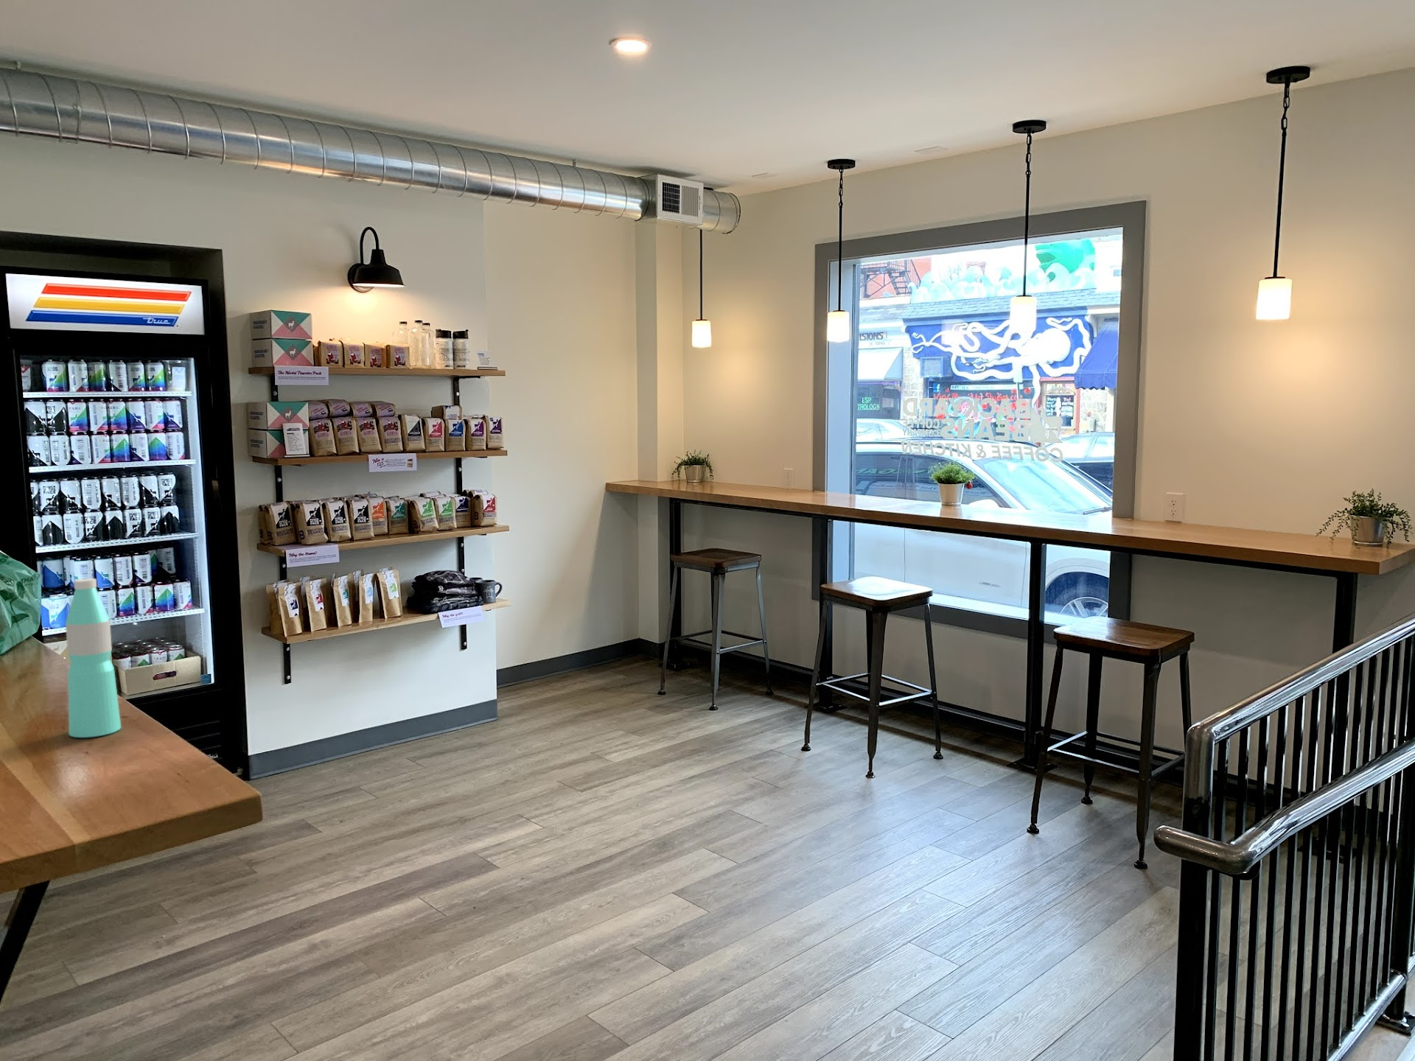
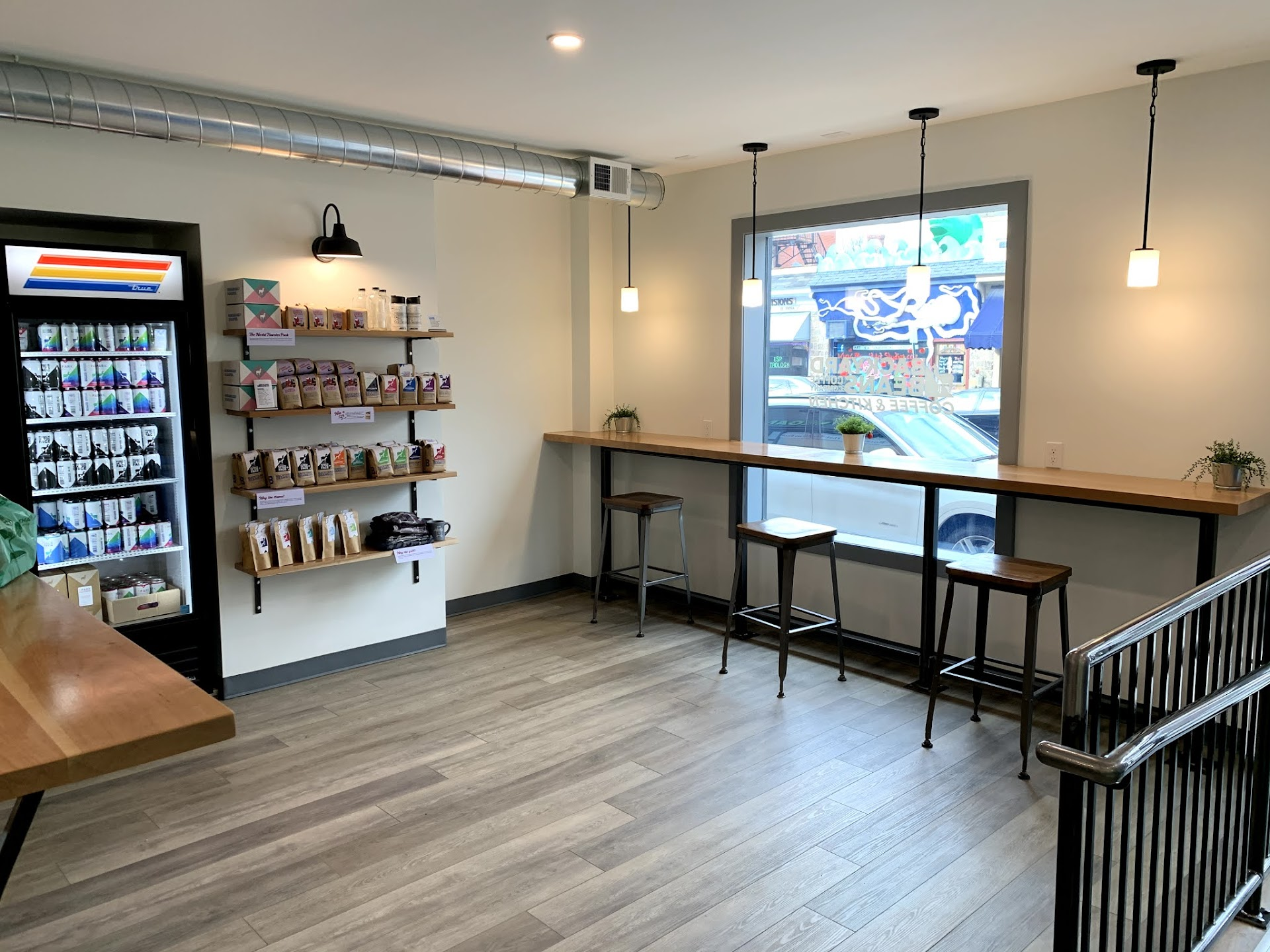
- water bottle [65,577,121,738]
